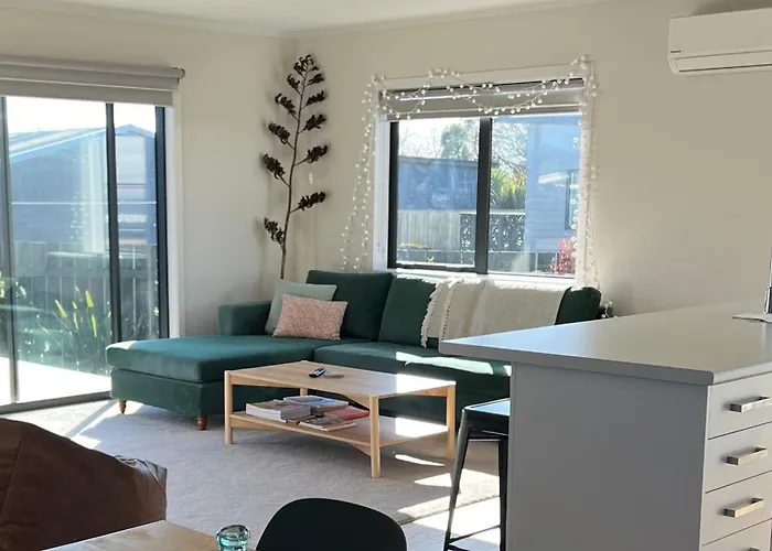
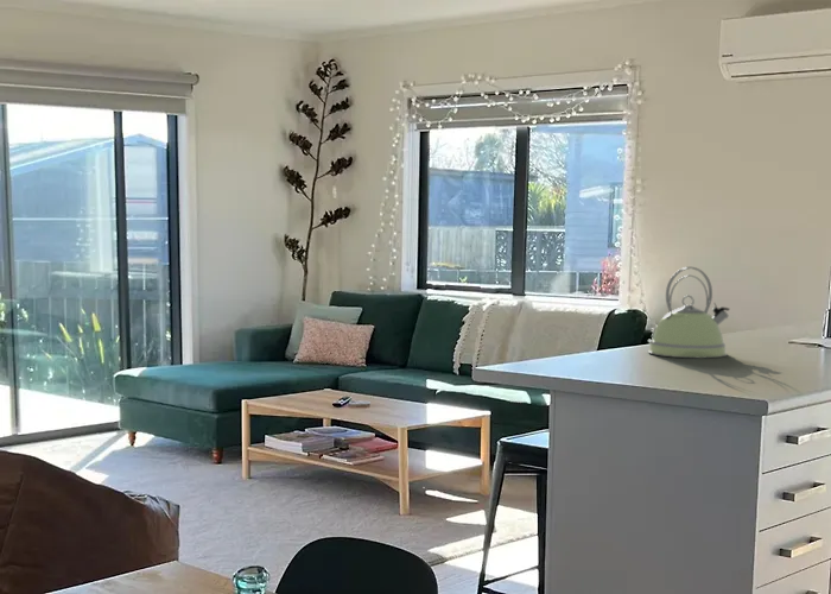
+ kettle [647,266,731,360]
